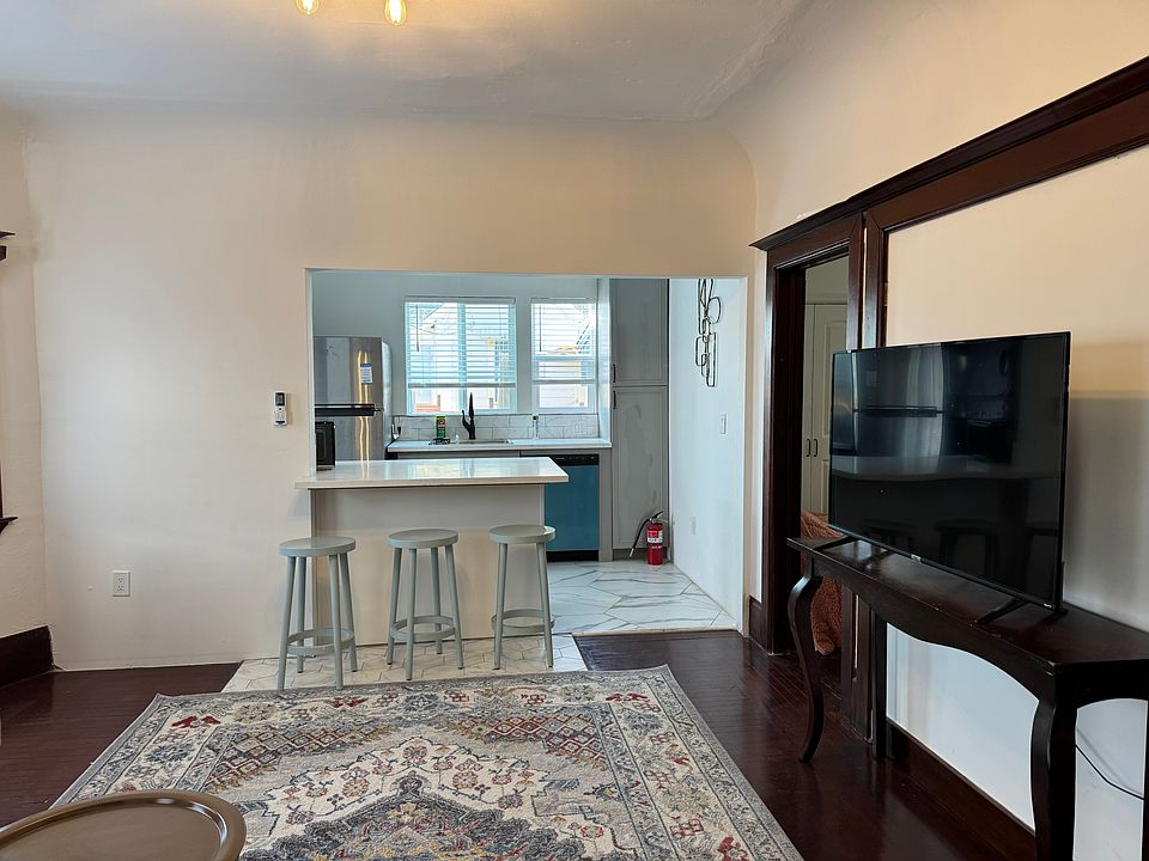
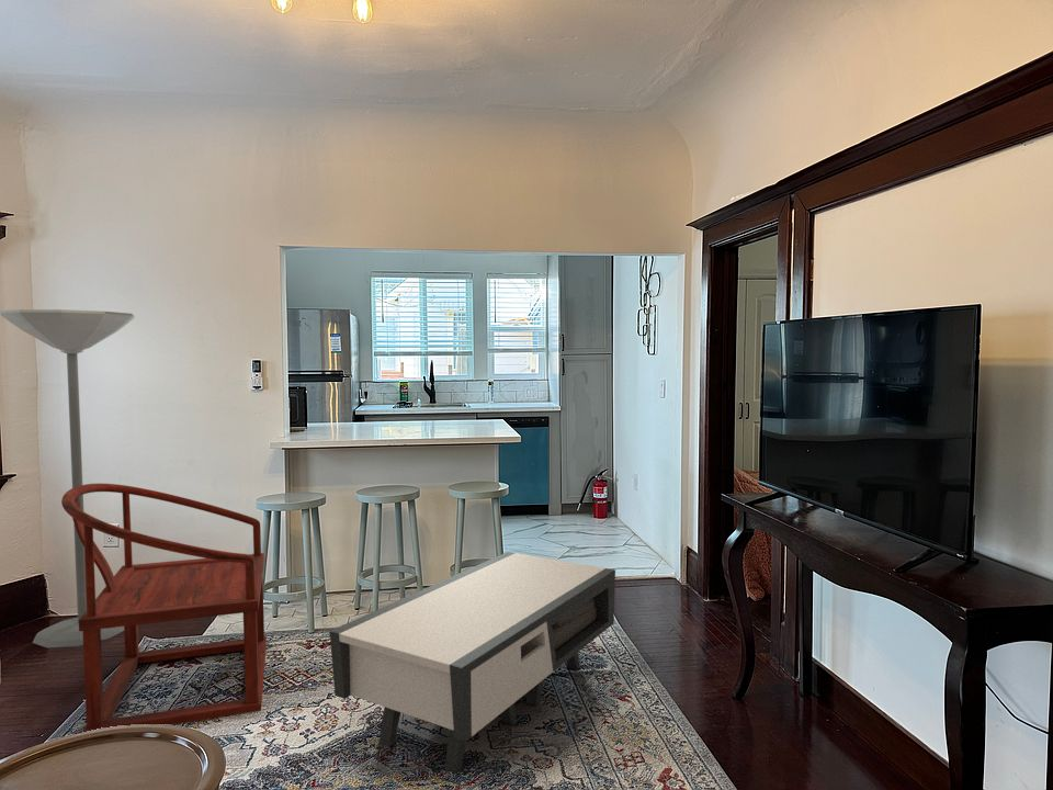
+ armchair [60,483,268,733]
+ floor lamp [0,308,135,650]
+ coffee table [329,551,616,775]
